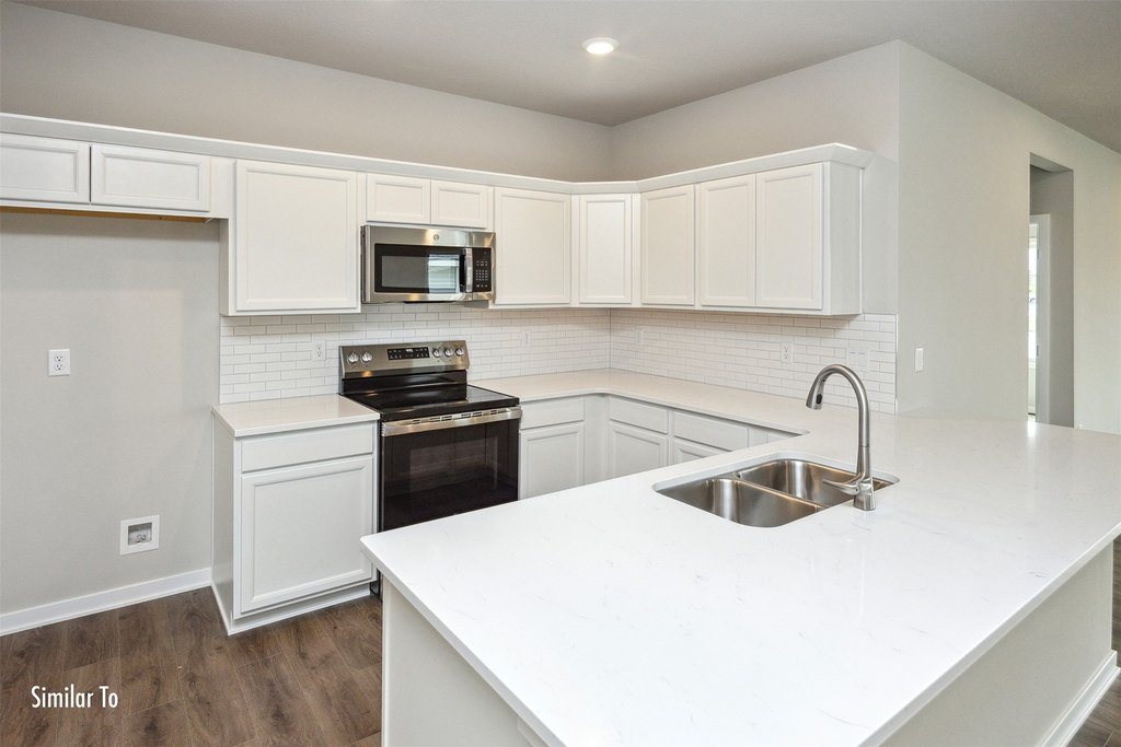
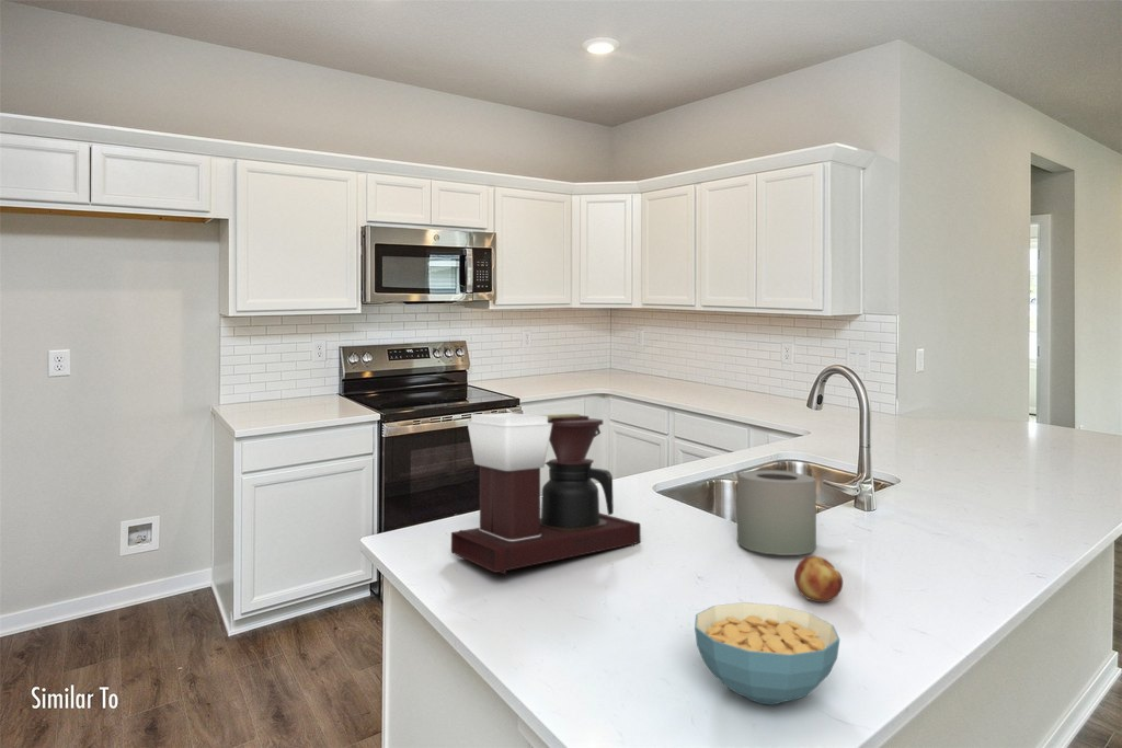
+ toilet paper roll [736,469,817,556]
+ coffee maker [450,412,642,575]
+ fruit [793,554,844,603]
+ cereal bowl [694,601,840,705]
